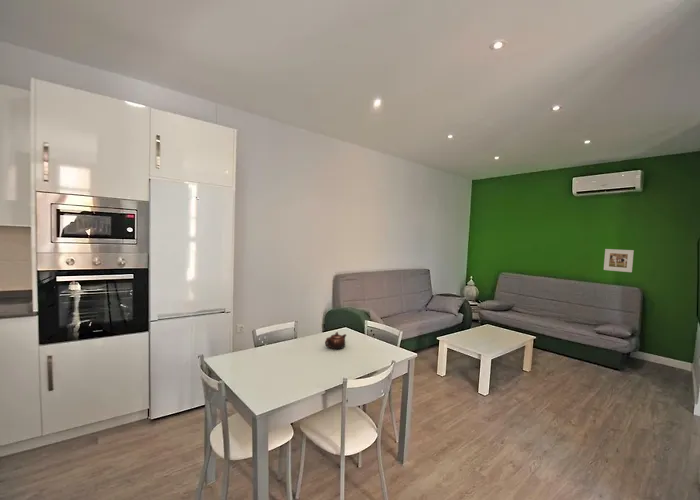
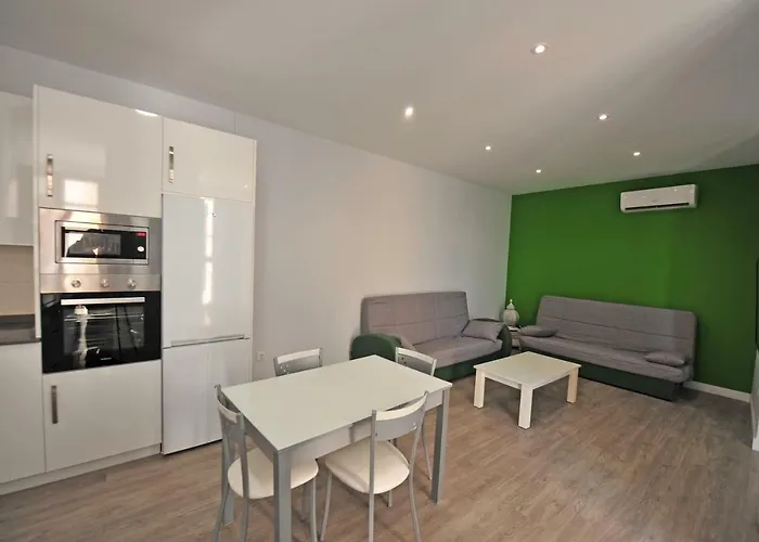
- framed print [603,248,635,273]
- teapot [324,331,347,350]
